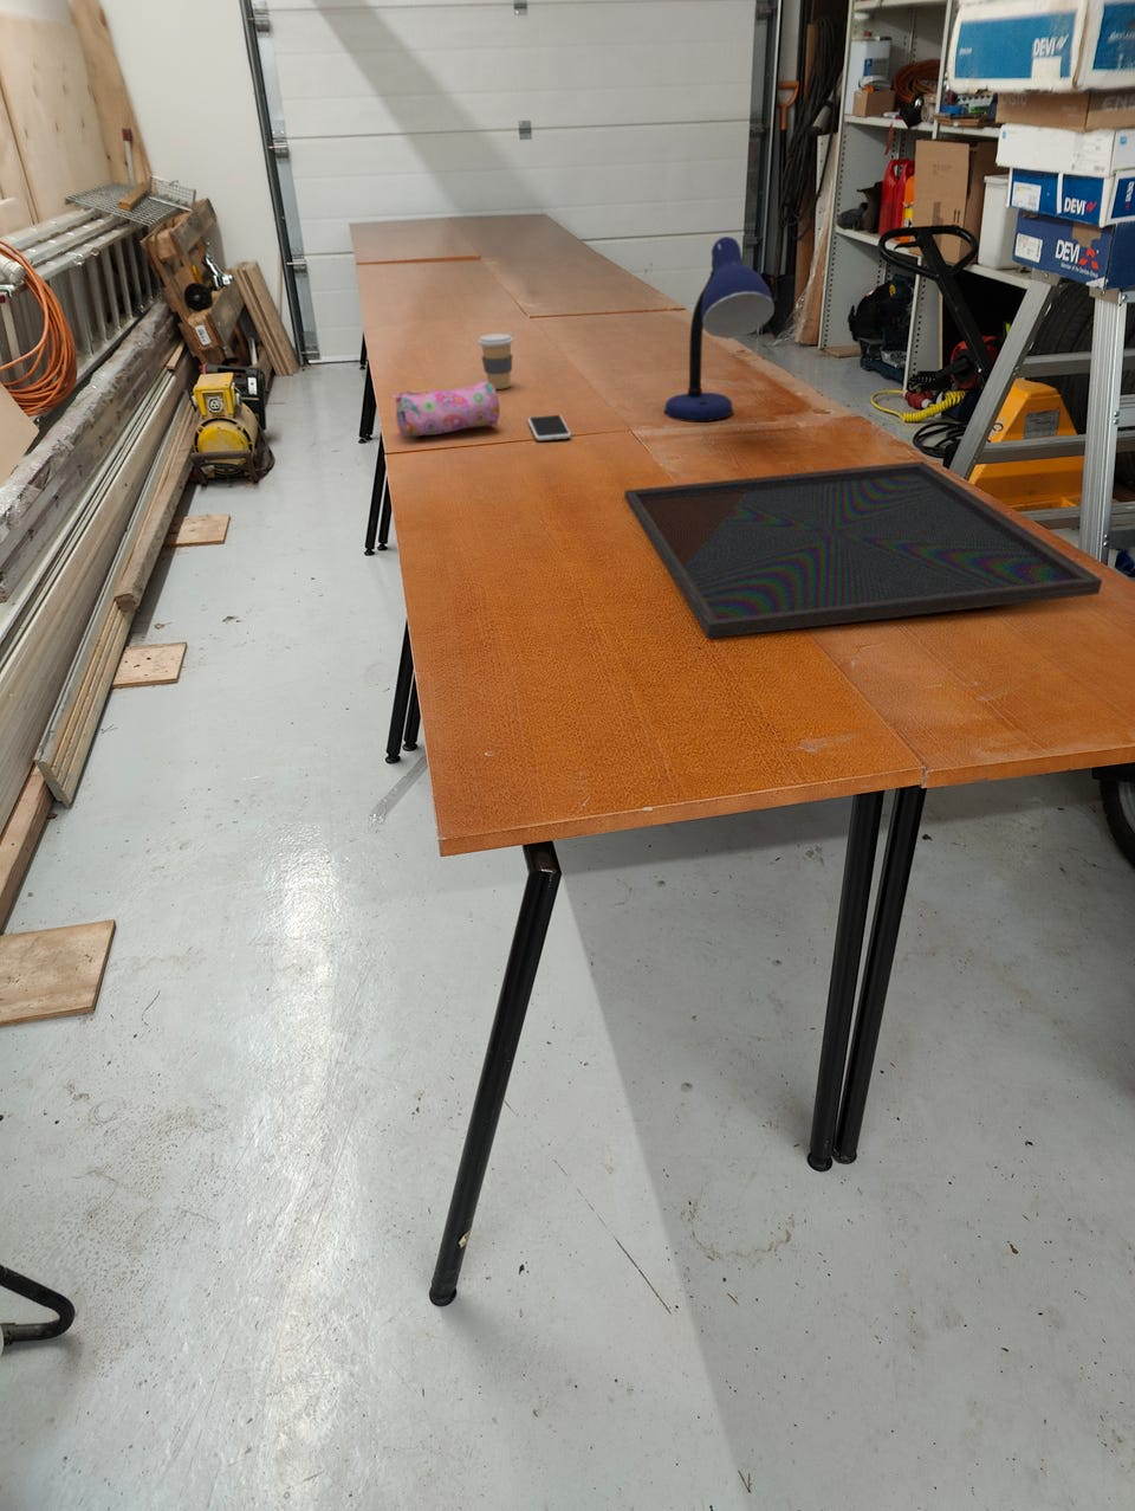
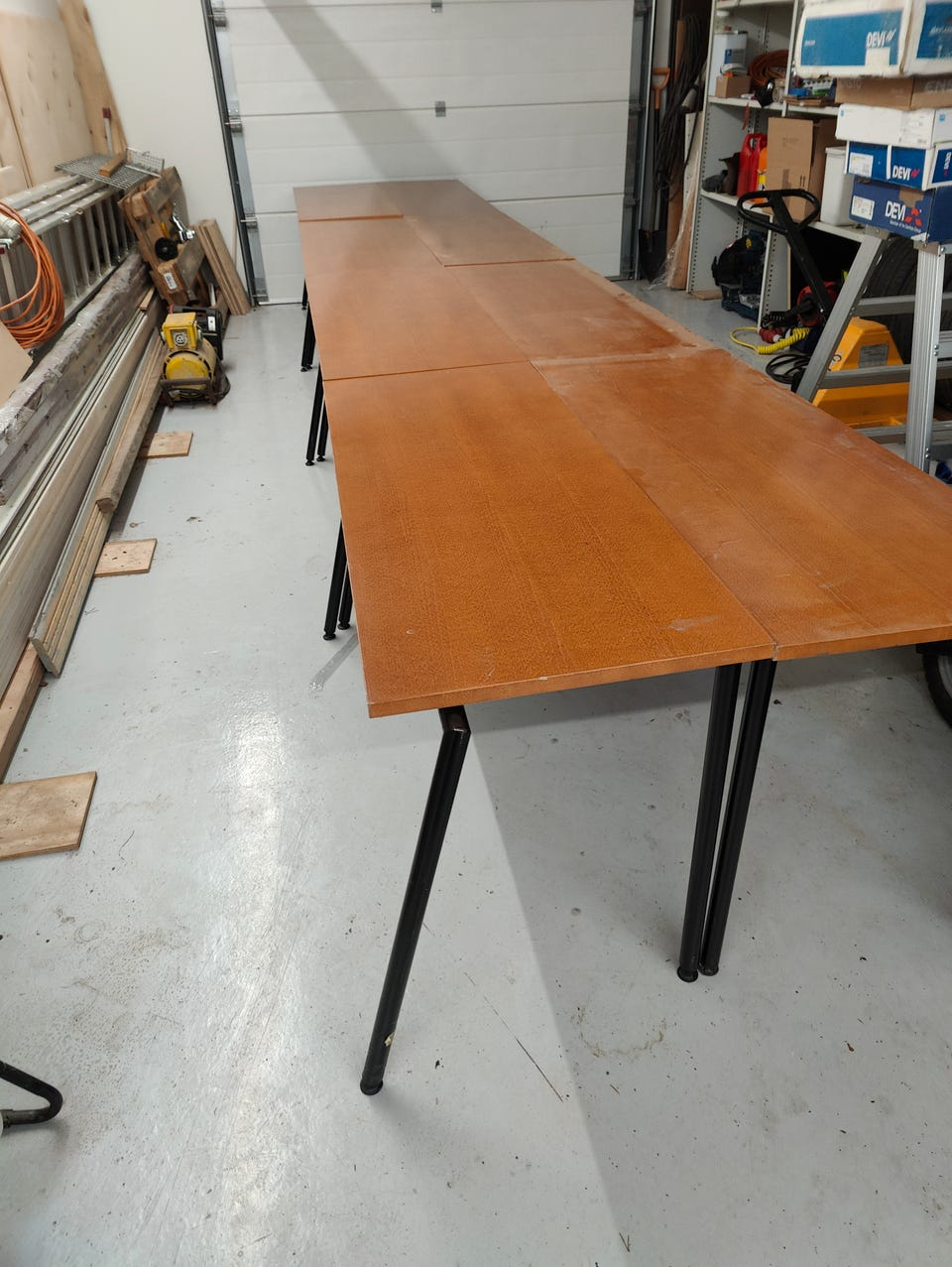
- monitor [624,460,1103,640]
- smartphone [527,414,572,441]
- desk lamp [663,235,776,422]
- pencil case [390,379,501,439]
- coffee cup [477,333,514,390]
